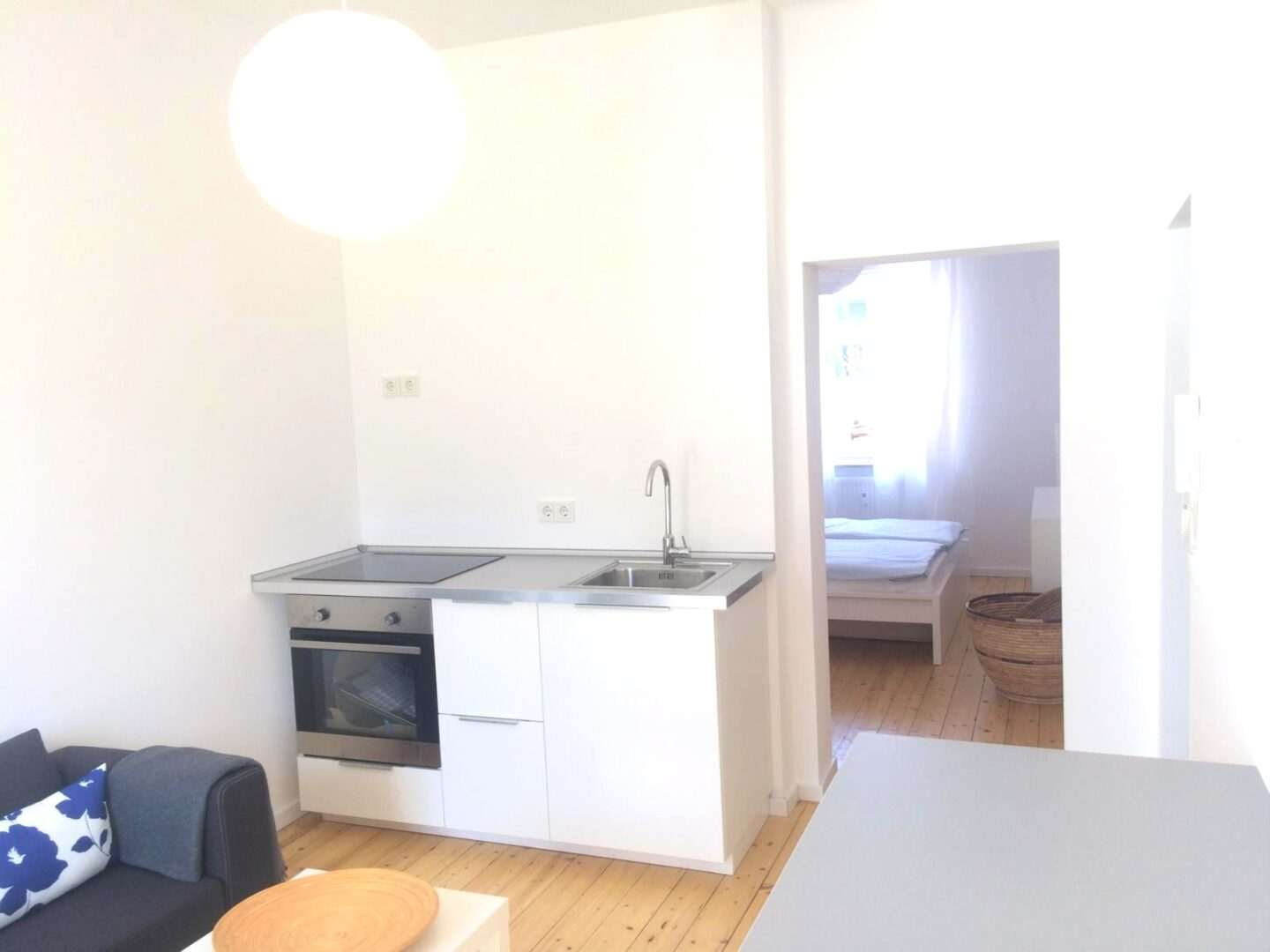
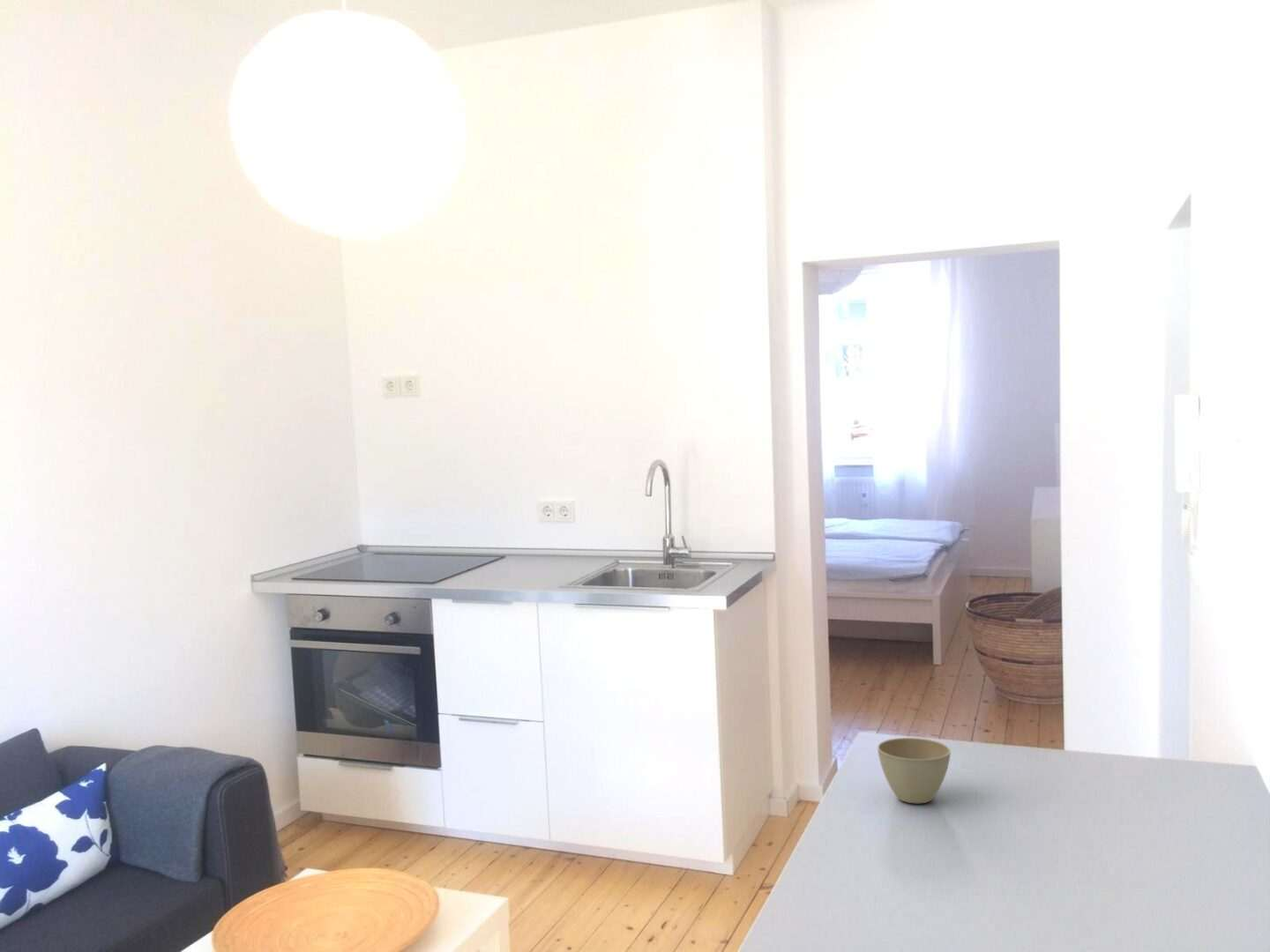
+ flower pot [877,737,952,804]
